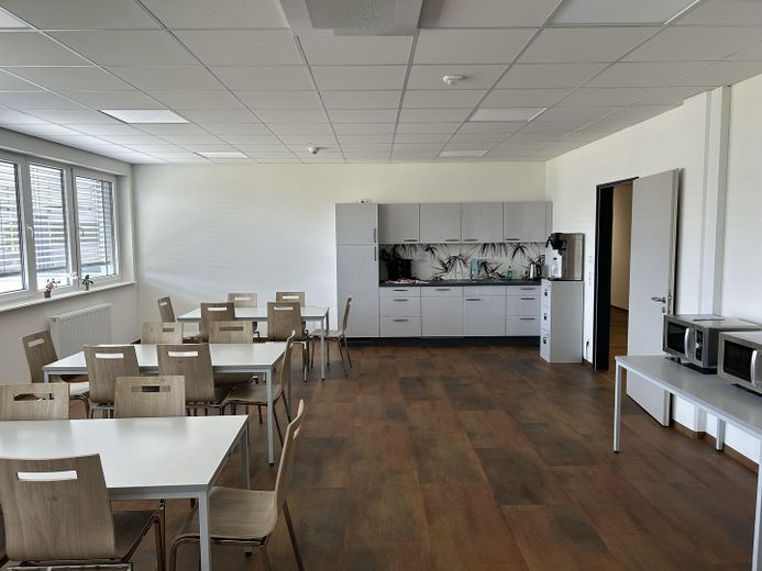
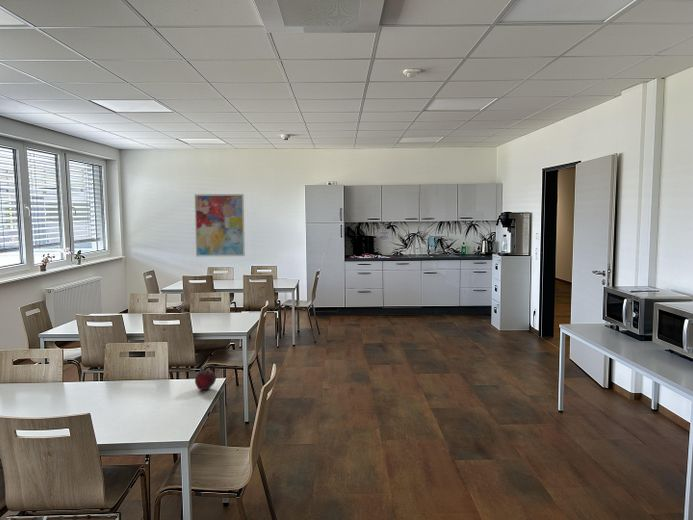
+ fruit [194,369,217,391]
+ wall art [194,193,246,258]
